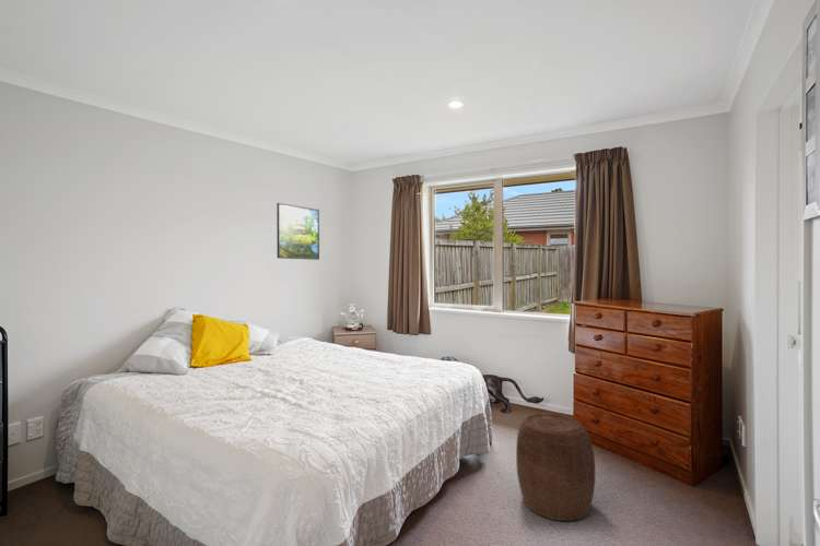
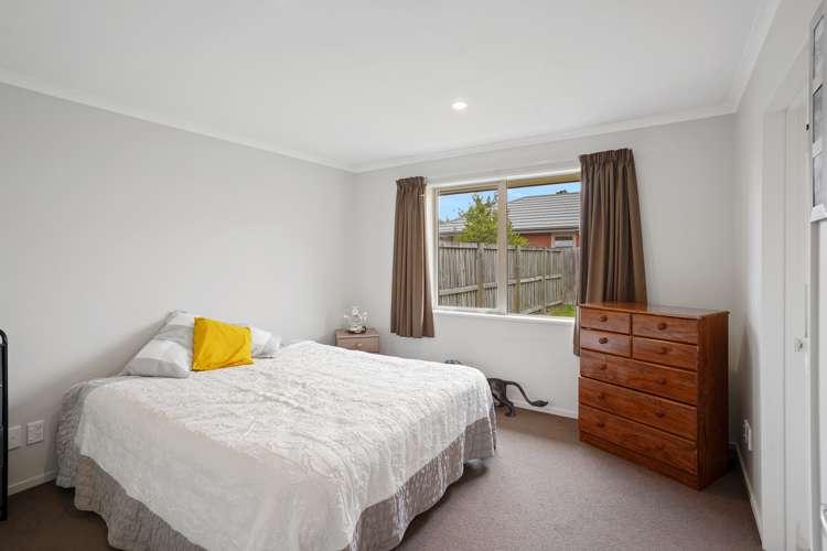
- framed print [276,202,320,261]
- stool [515,412,596,522]
